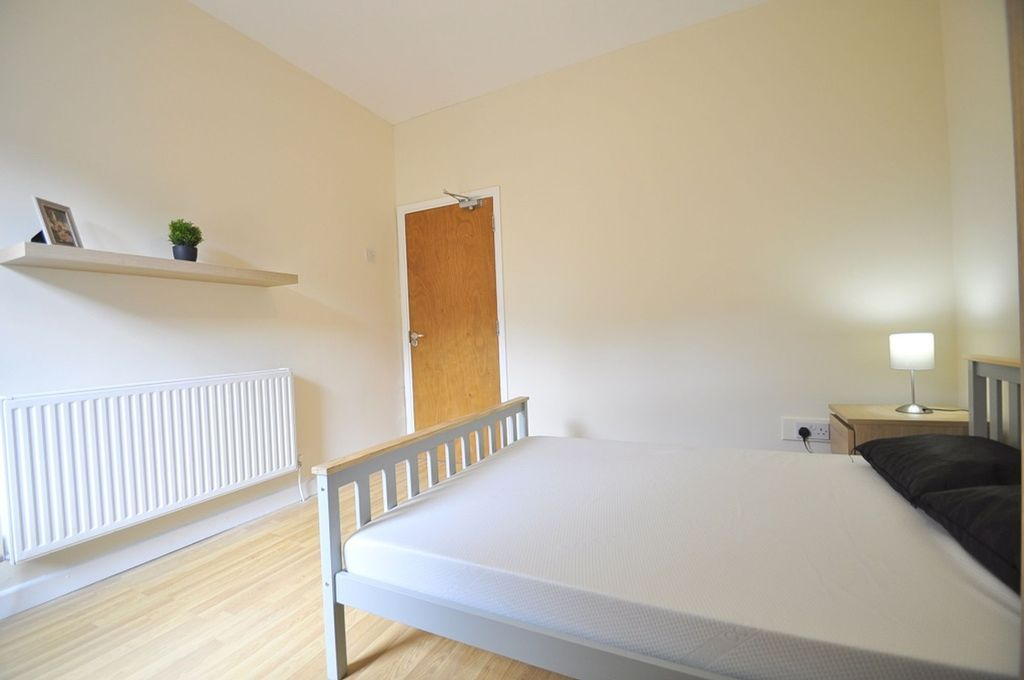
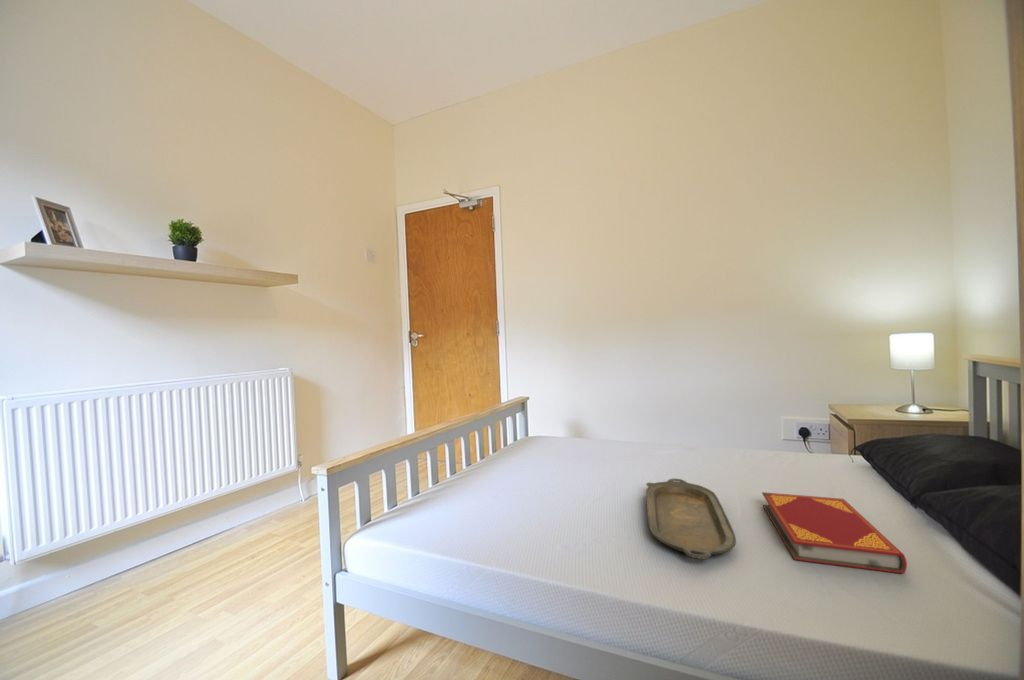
+ serving tray [645,478,737,560]
+ hardback book [761,491,908,575]
